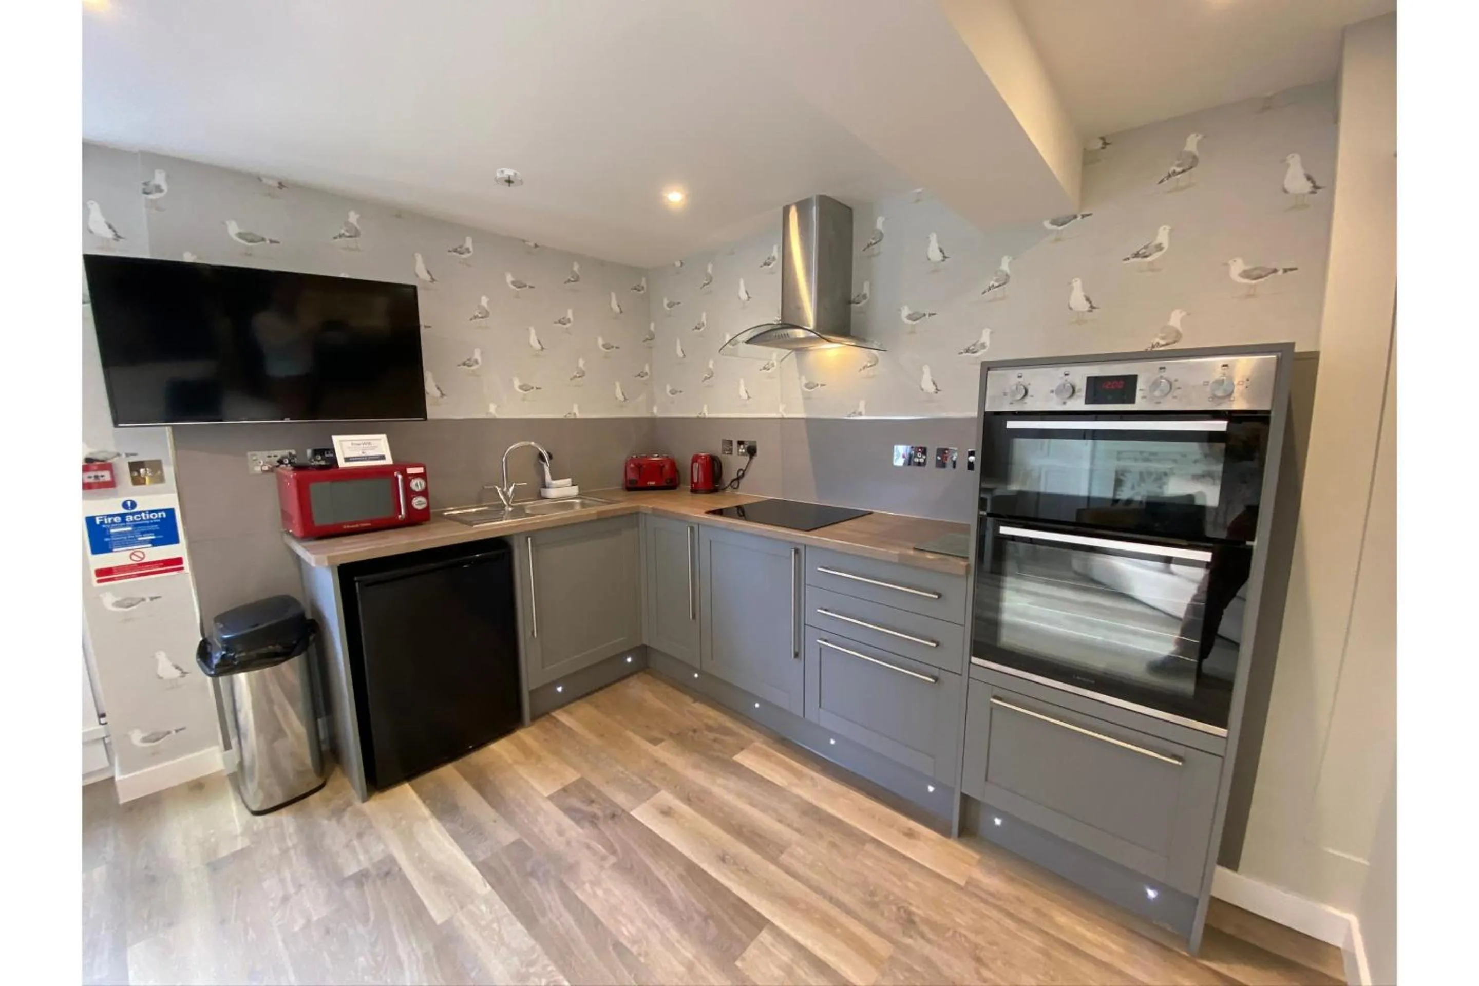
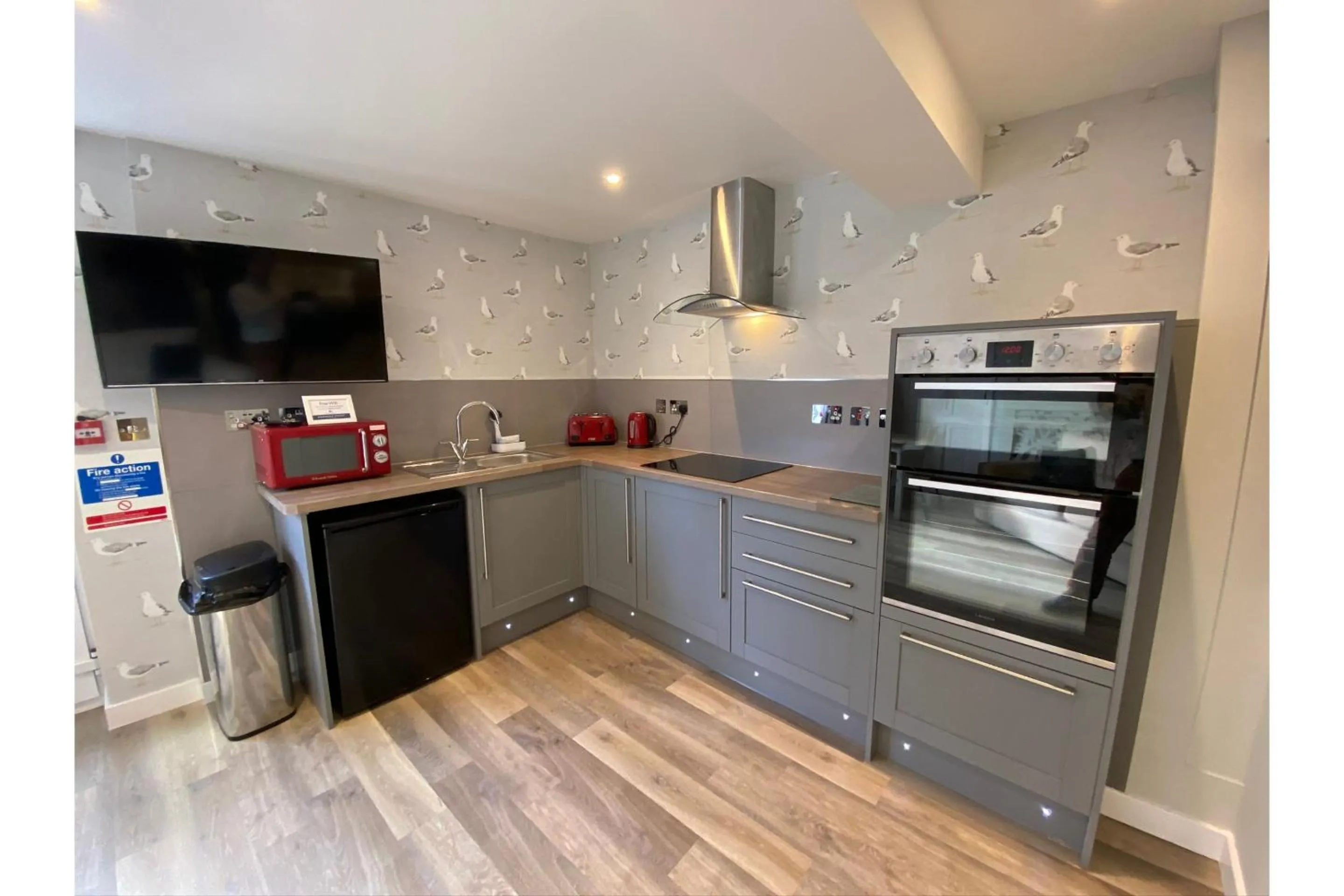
- smoke detector [493,168,525,187]
